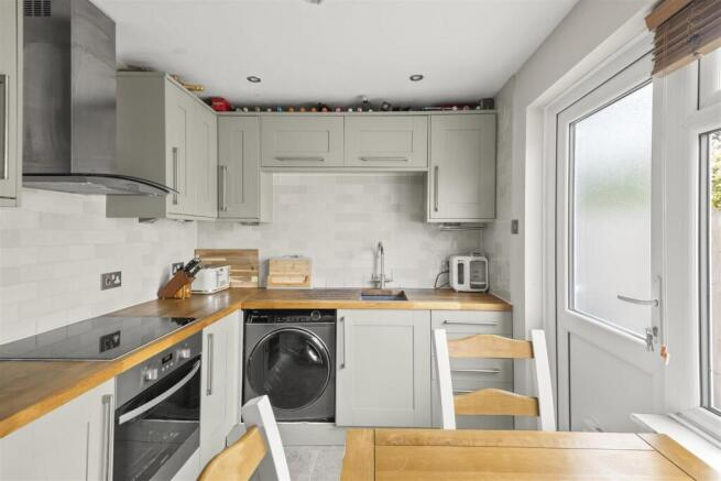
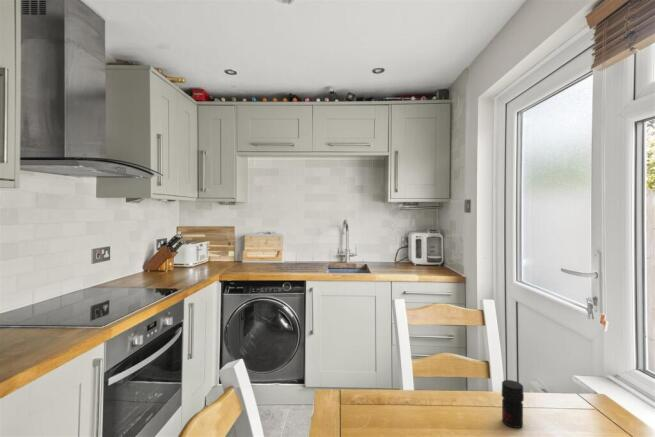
+ jar [501,379,525,429]
